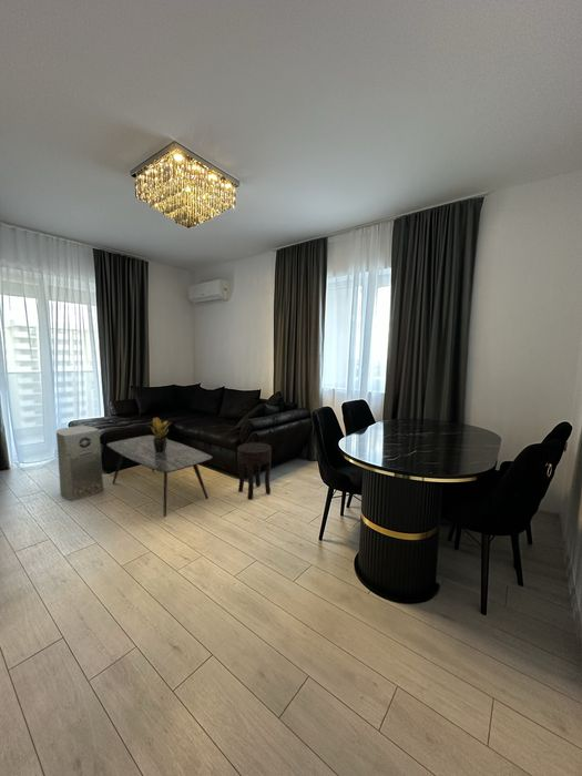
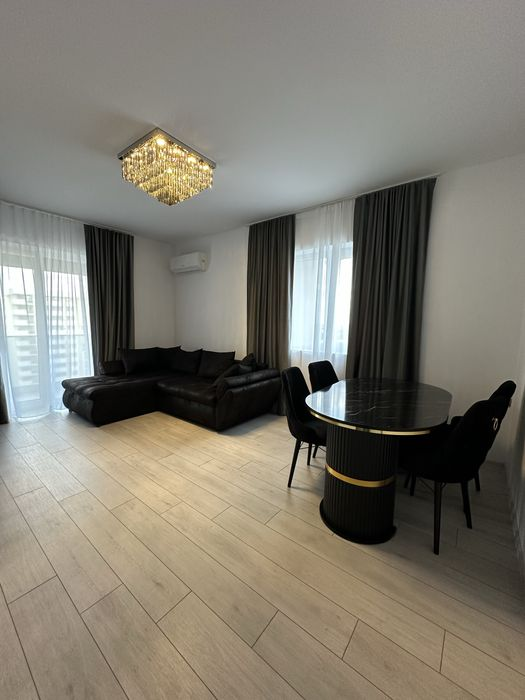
- potted plant [144,416,173,452]
- coffee table [105,435,214,518]
- air purifier [55,425,104,502]
- side table [236,441,273,501]
